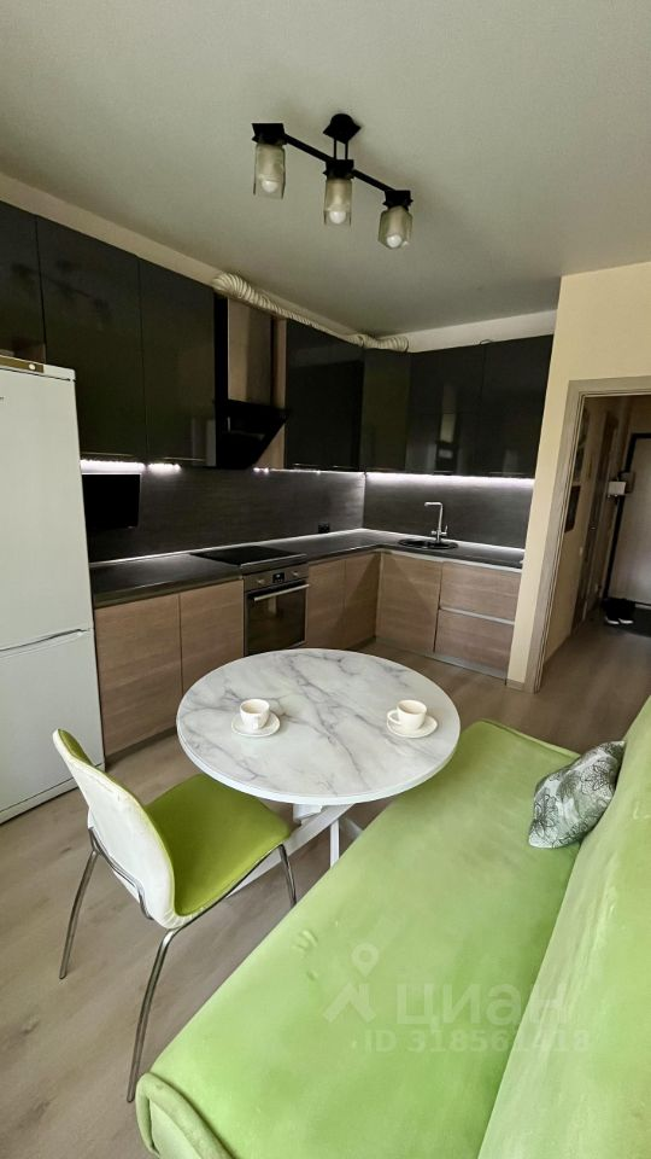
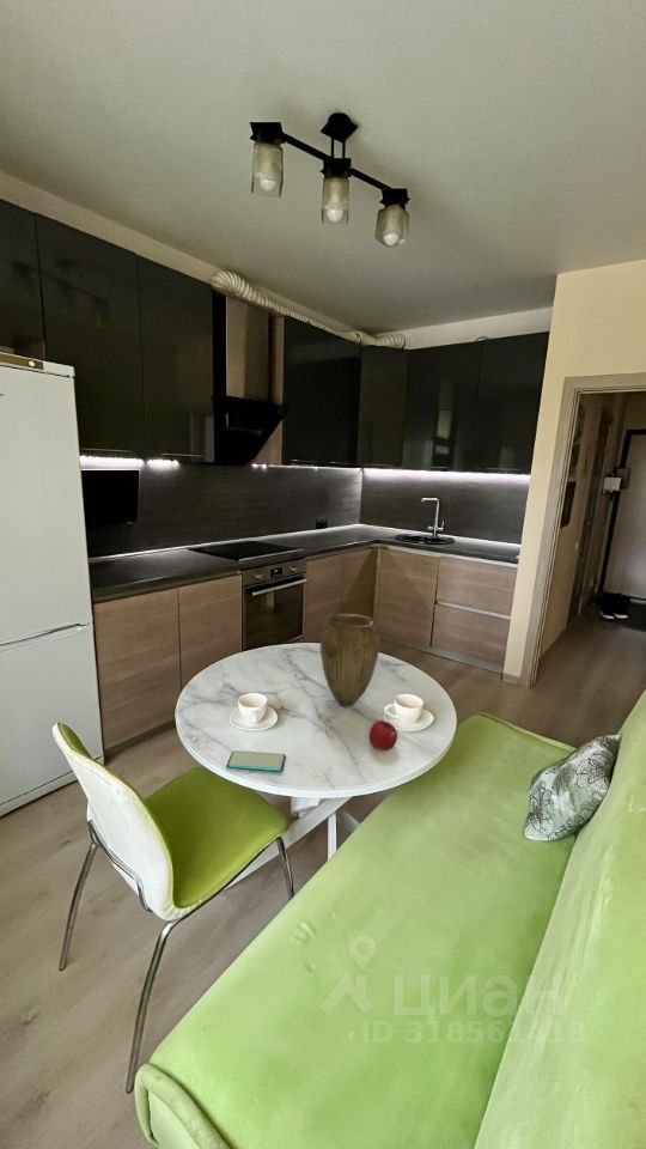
+ smartphone [225,750,287,773]
+ apple [368,719,398,752]
+ vase [319,612,380,709]
